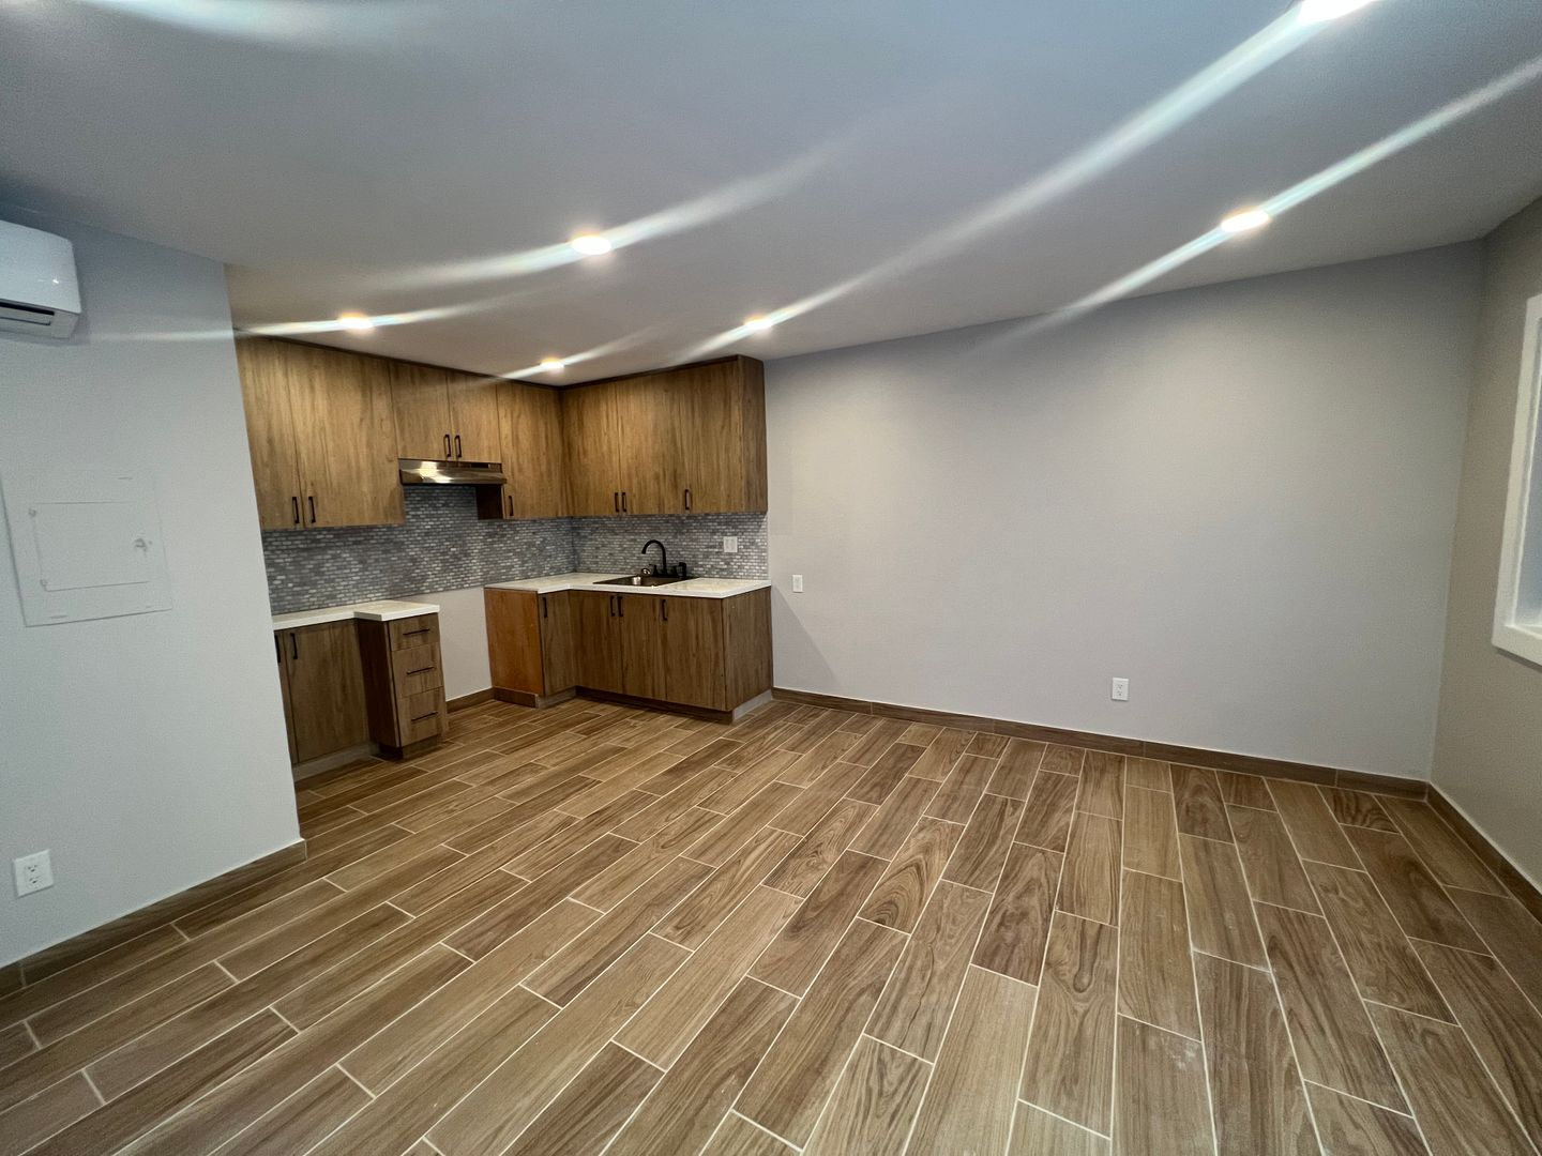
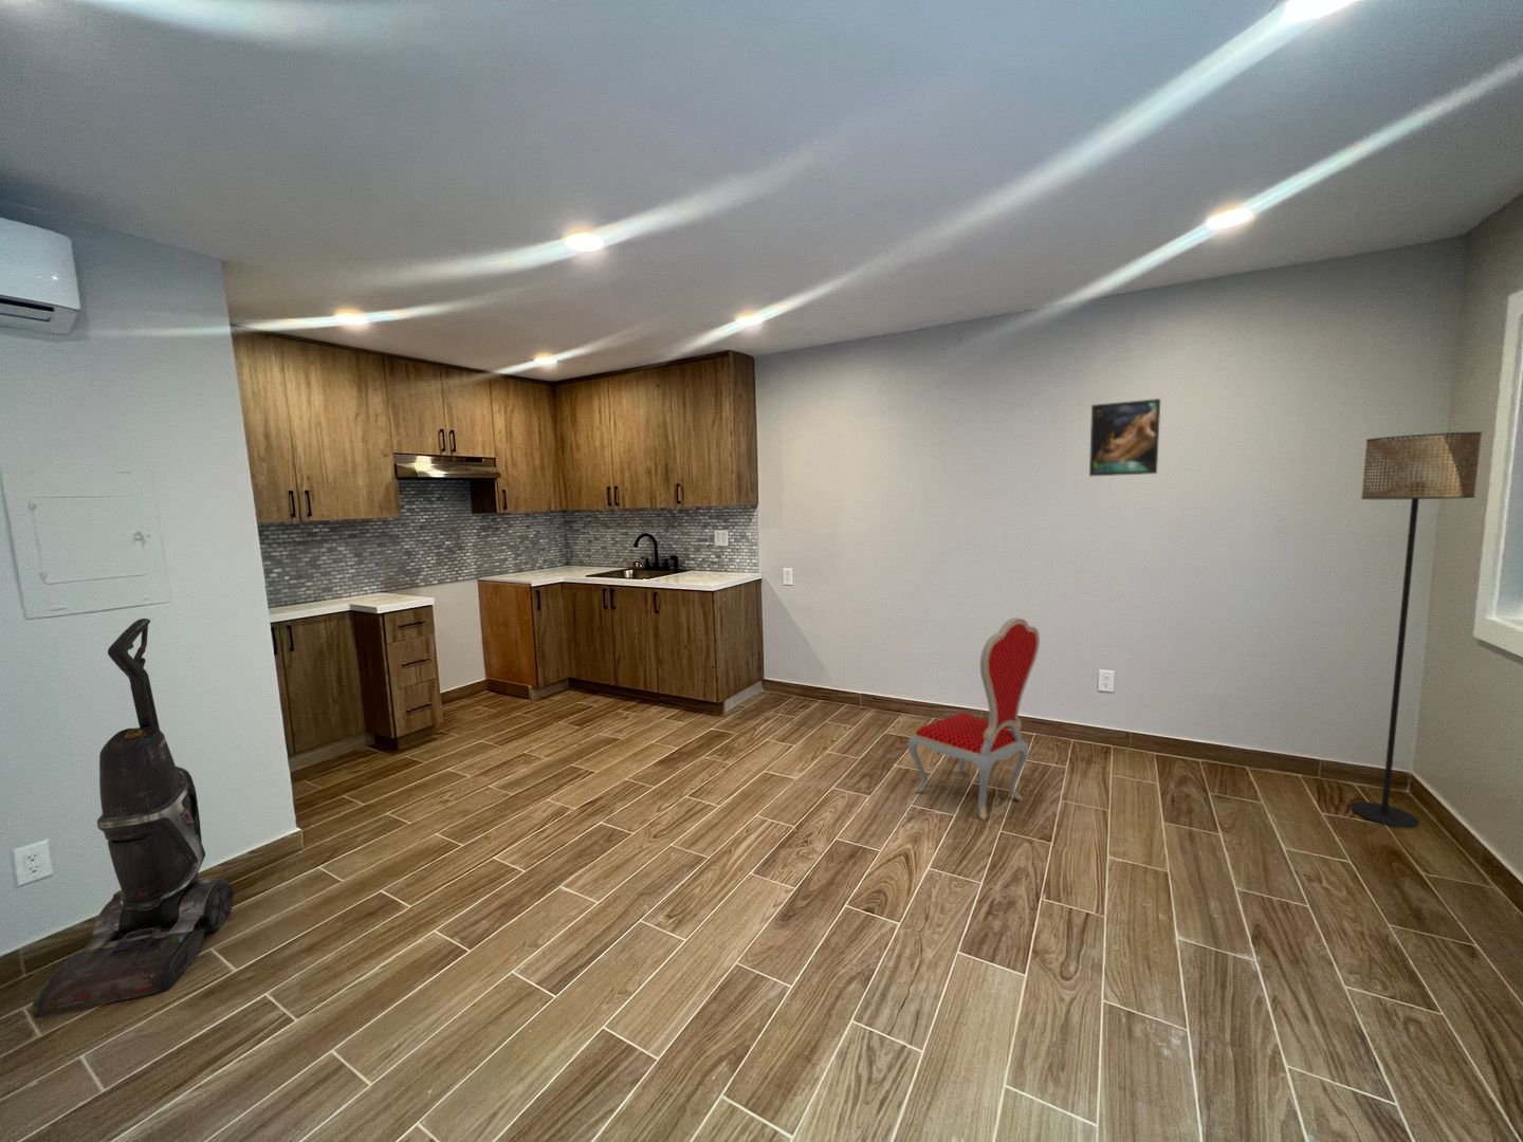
+ vacuum cleaner [31,618,235,1020]
+ dining chair [908,617,1041,822]
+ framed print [1089,397,1161,477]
+ floor lamp [1349,432,1482,829]
